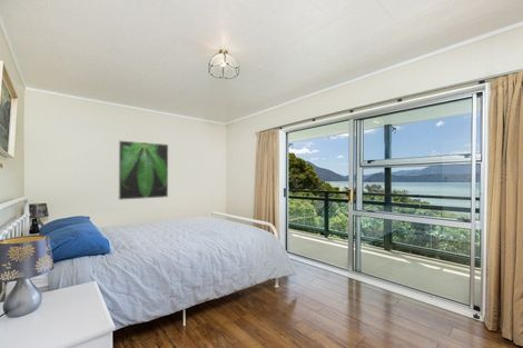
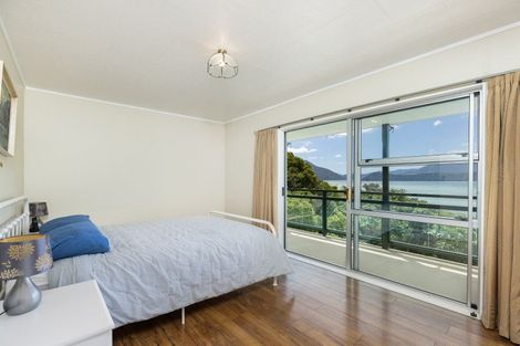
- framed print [117,139,169,201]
